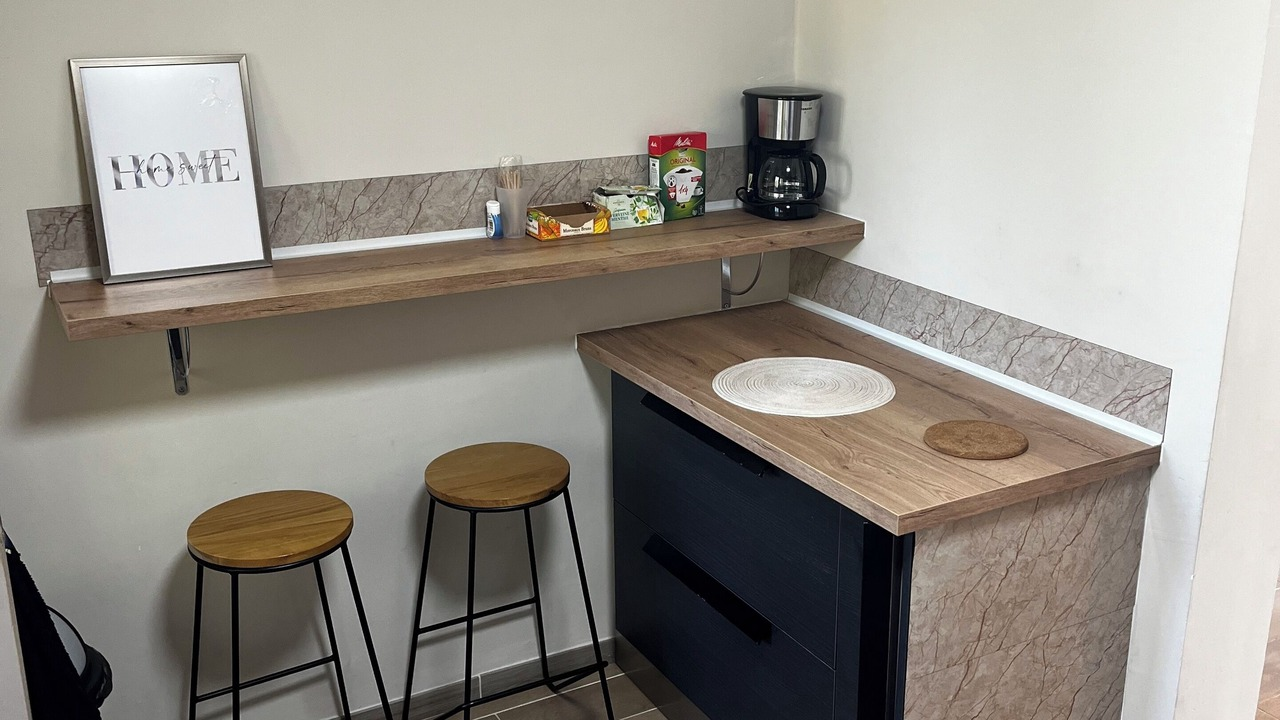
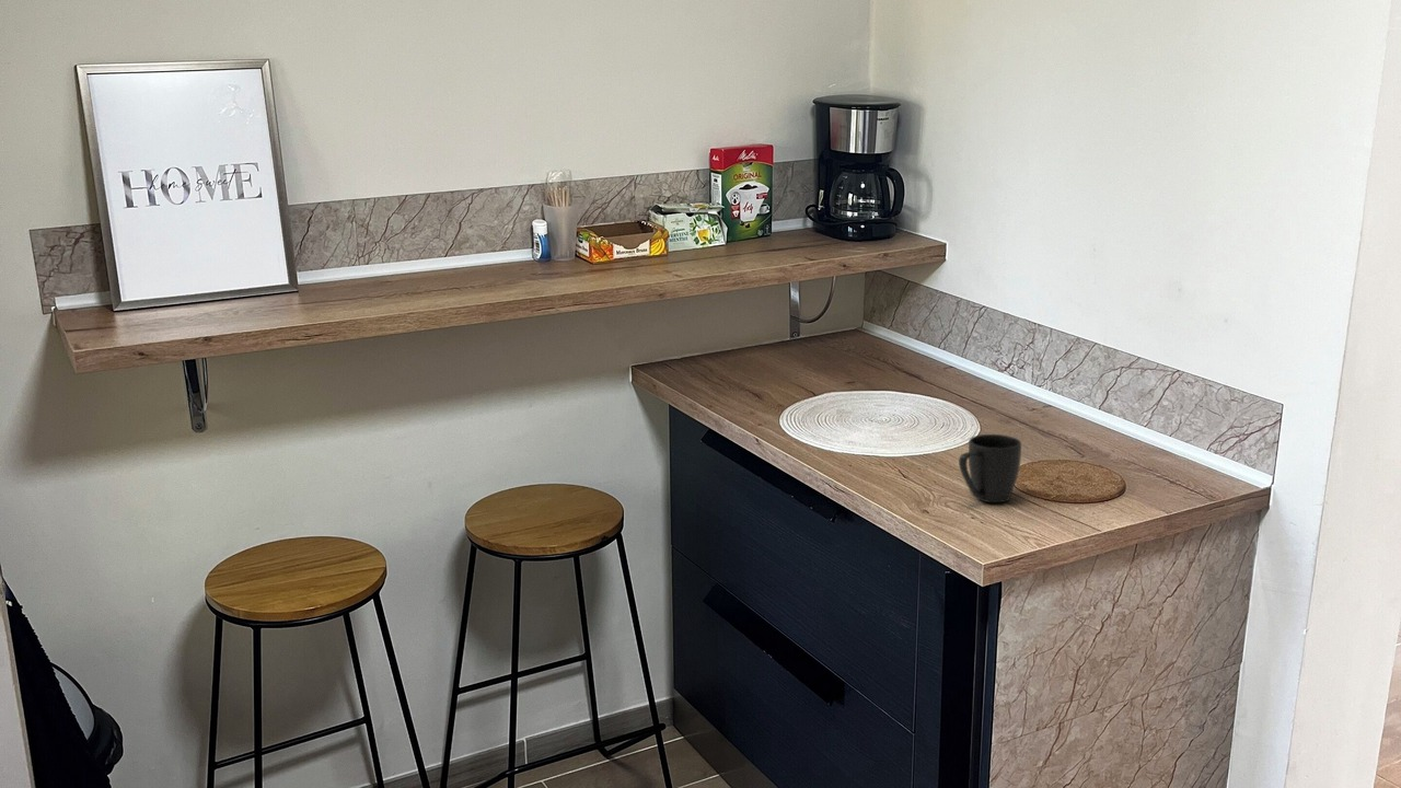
+ mug [958,433,1022,503]
